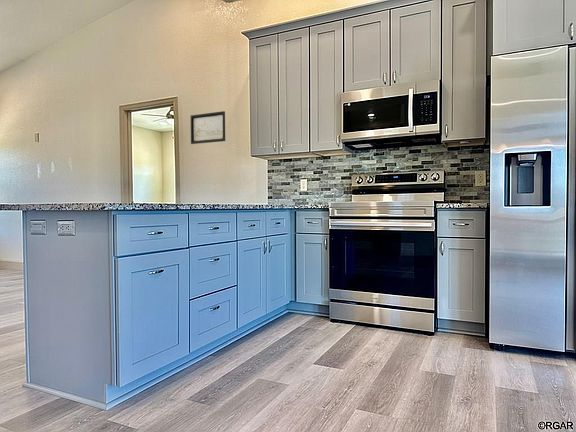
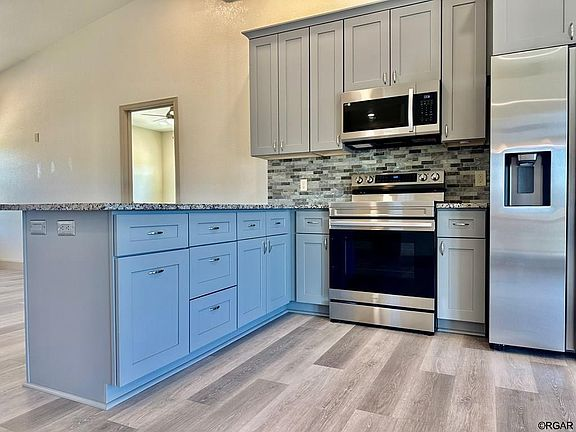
- wall art [190,110,226,145]
